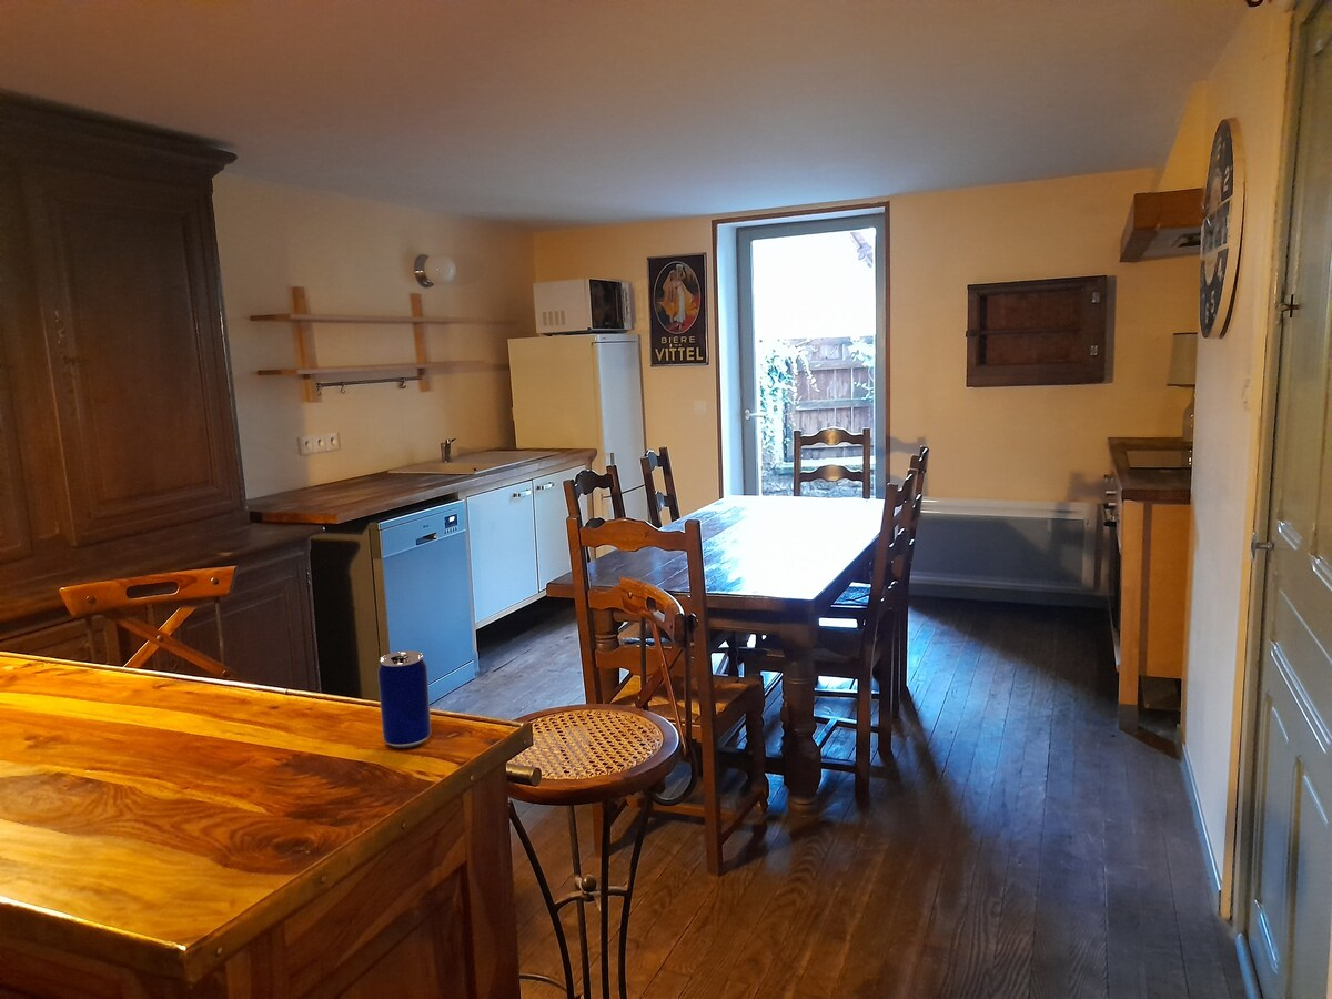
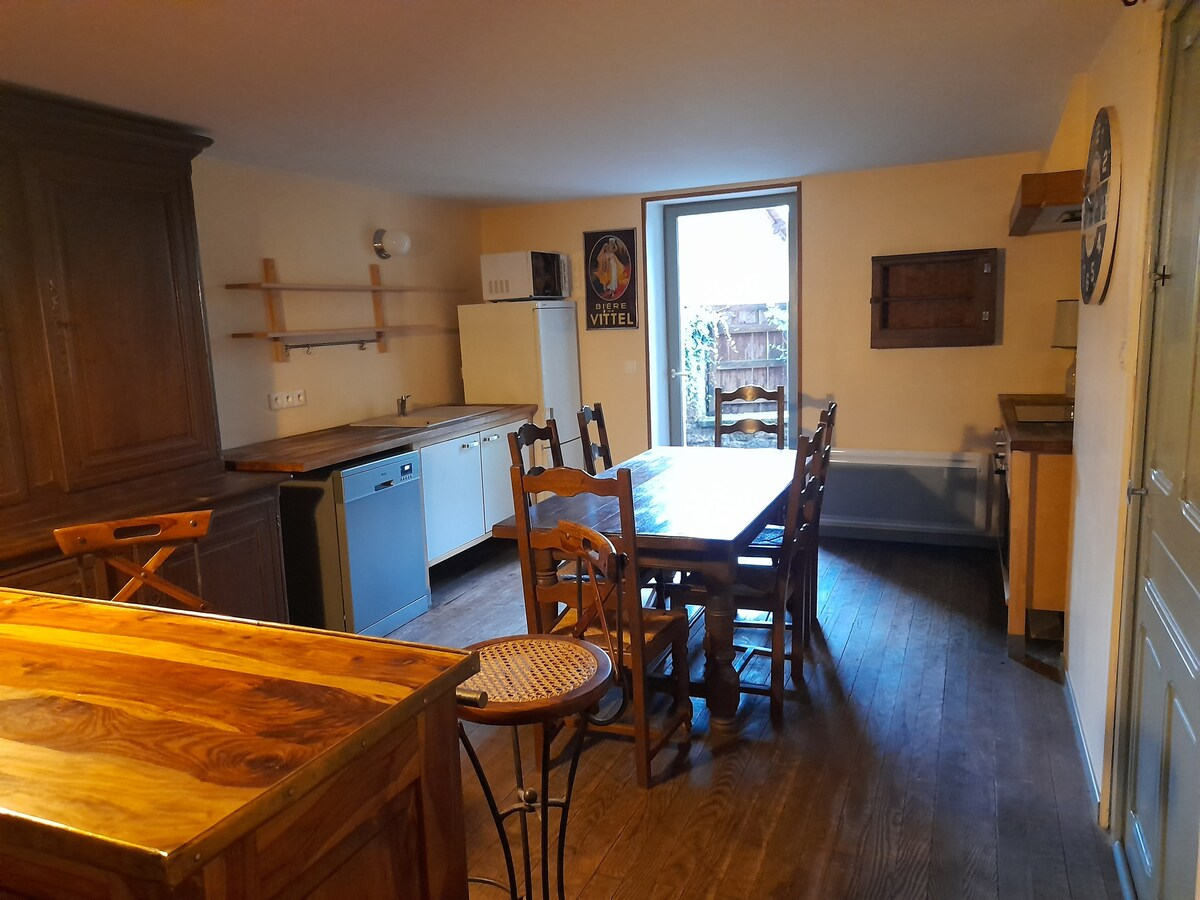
- beer can [376,650,432,749]
